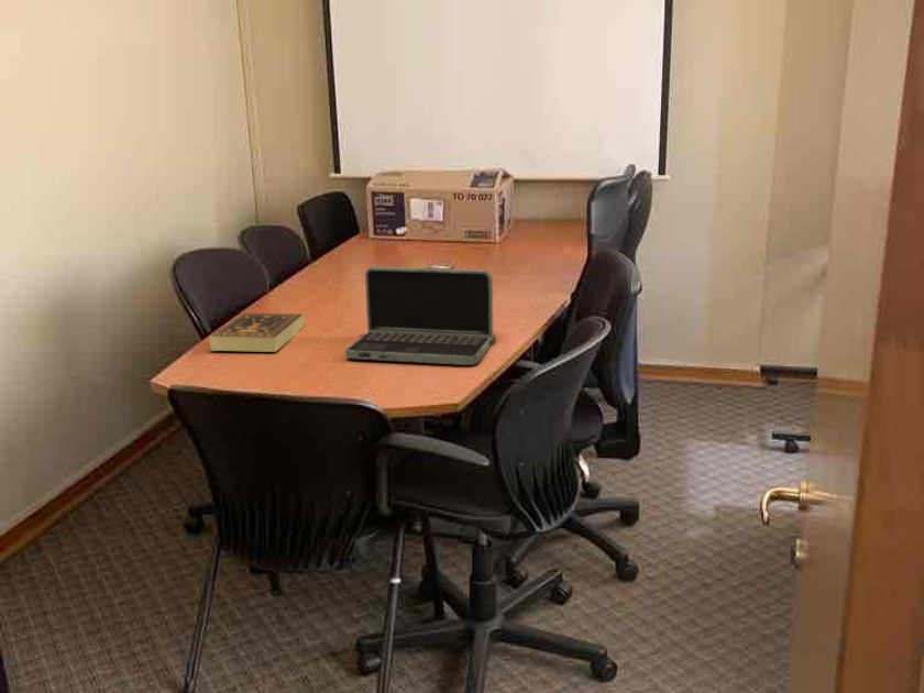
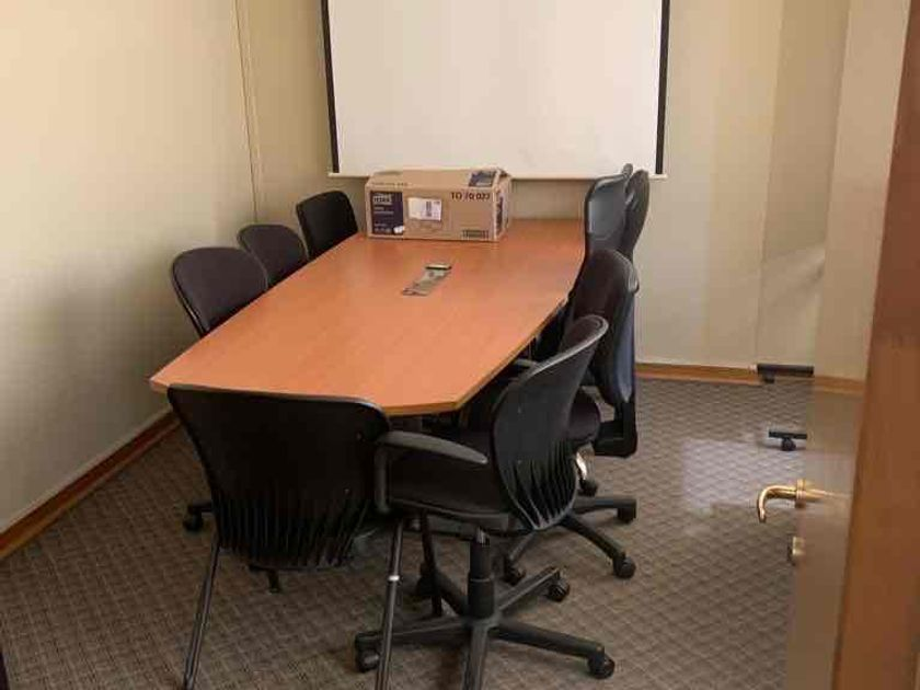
- laptop [345,265,497,366]
- book [208,312,305,353]
